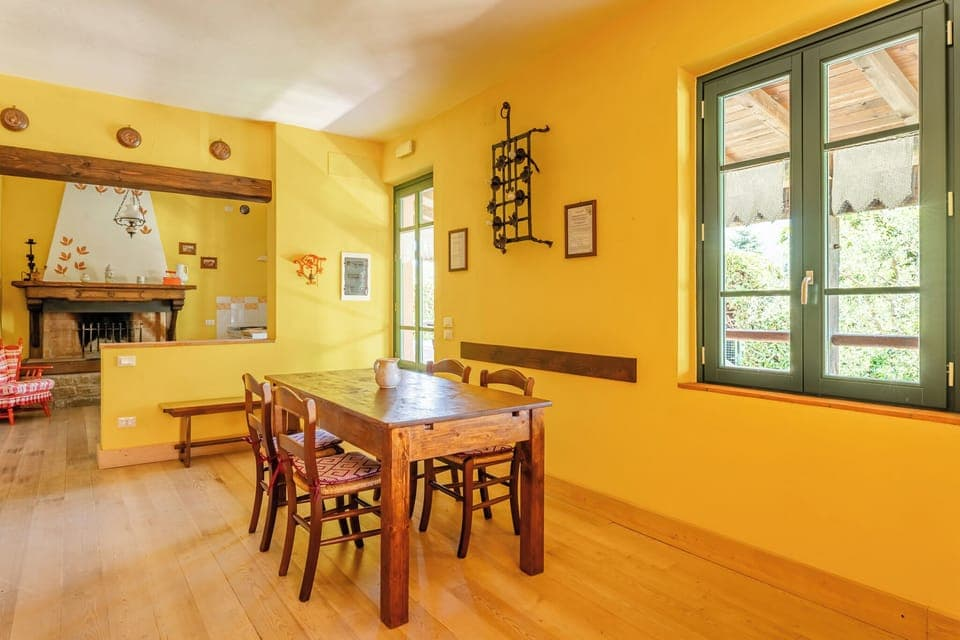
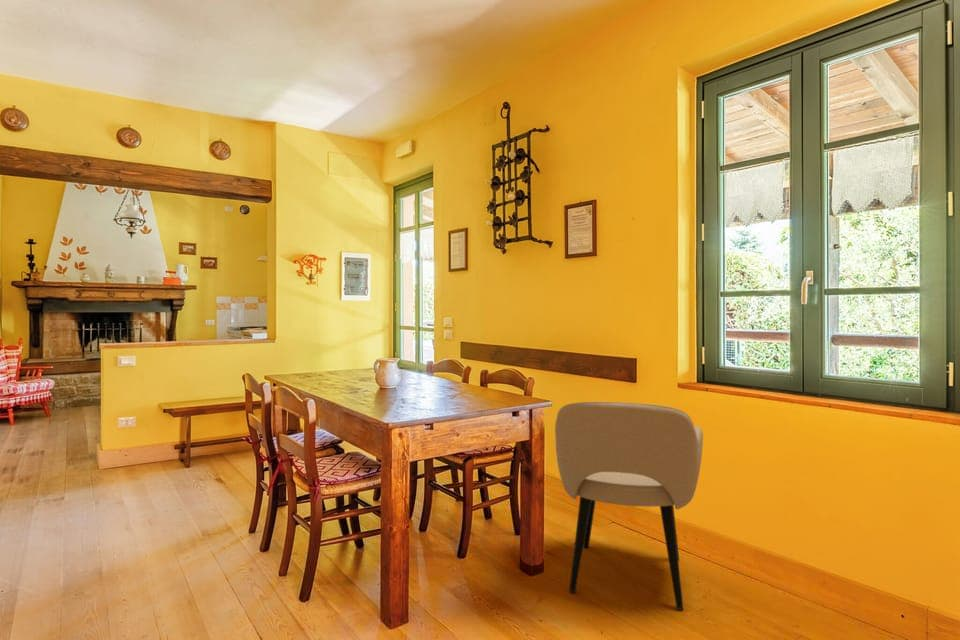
+ armchair [554,401,704,611]
